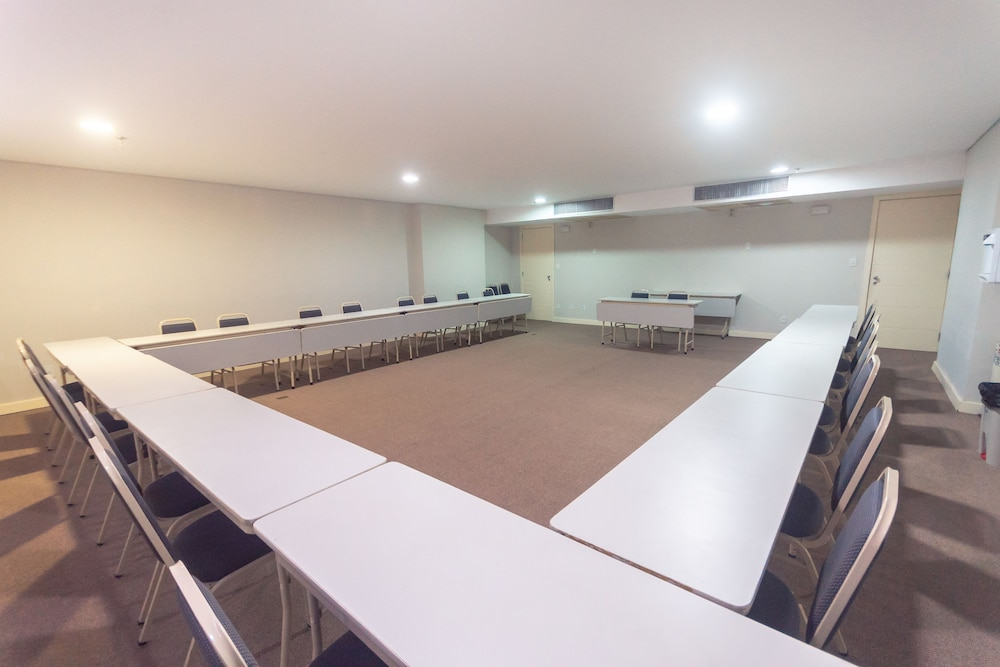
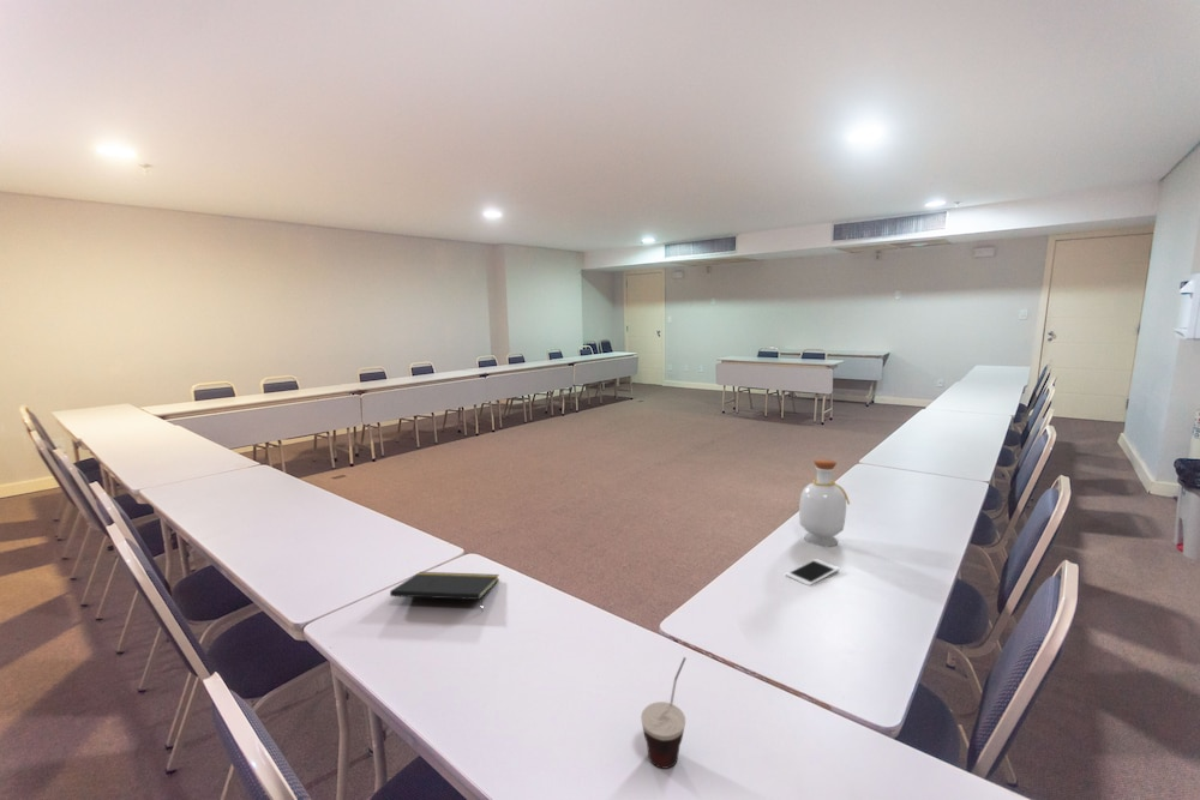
+ cell phone [785,558,841,587]
+ cup [640,656,688,770]
+ bottle [798,458,851,548]
+ notepad [389,571,500,613]
